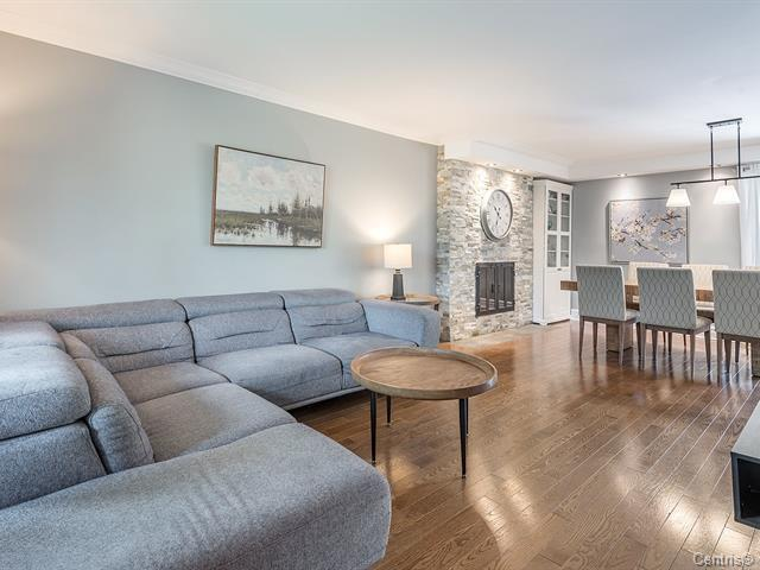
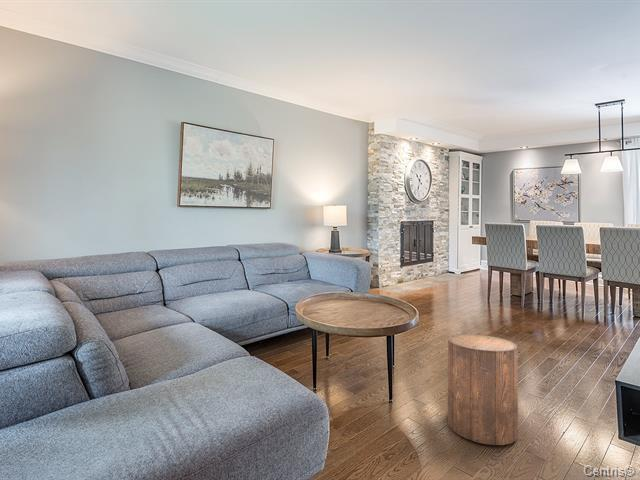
+ stool [447,333,519,446]
